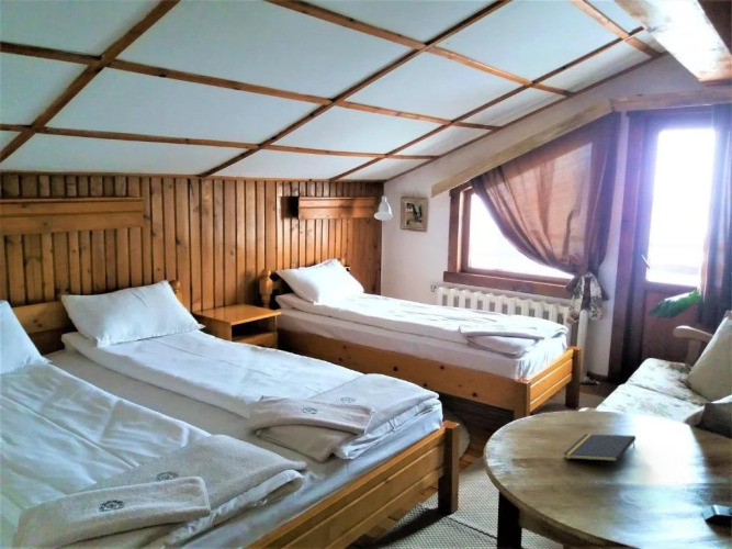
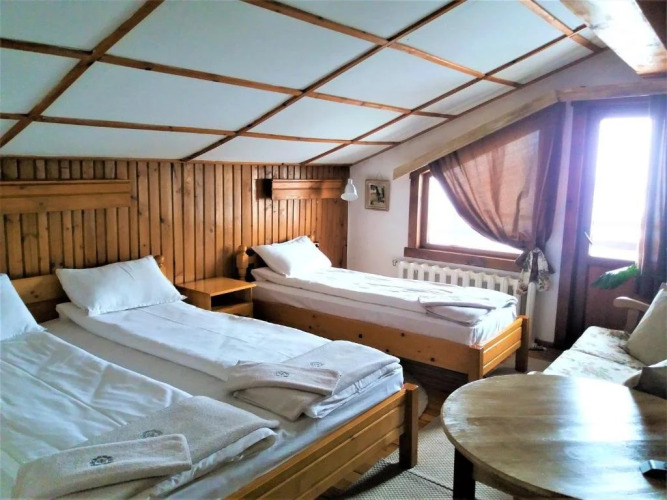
- notepad [562,433,637,462]
